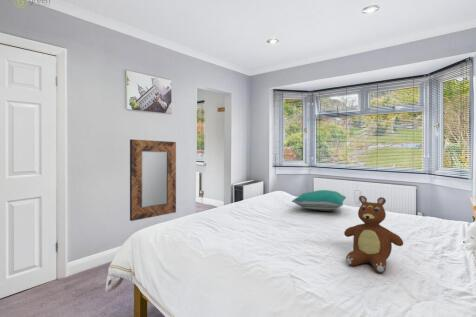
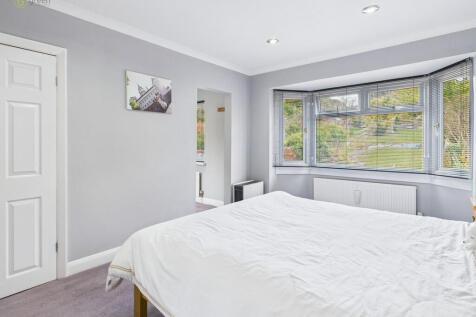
- pillow [291,189,347,212]
- teddy bear [343,195,404,274]
- home mirror [129,138,177,222]
